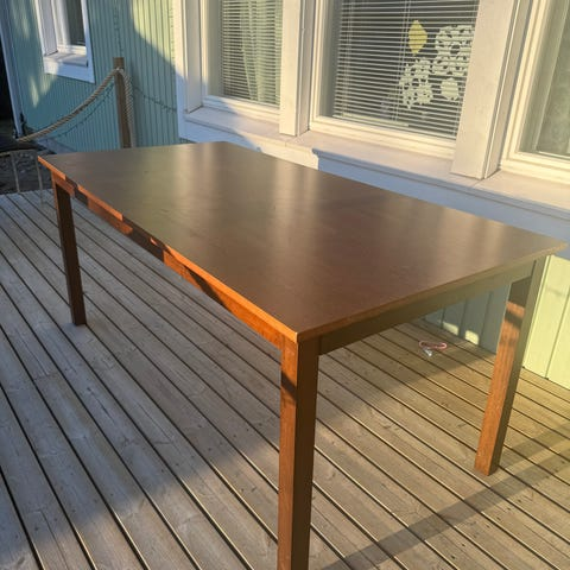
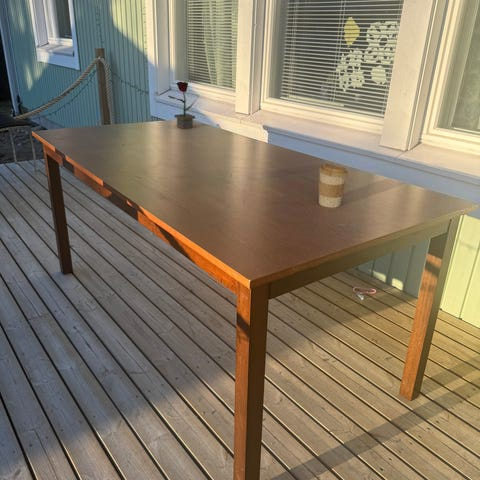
+ potted flower [167,81,200,130]
+ coffee cup [318,163,349,209]
